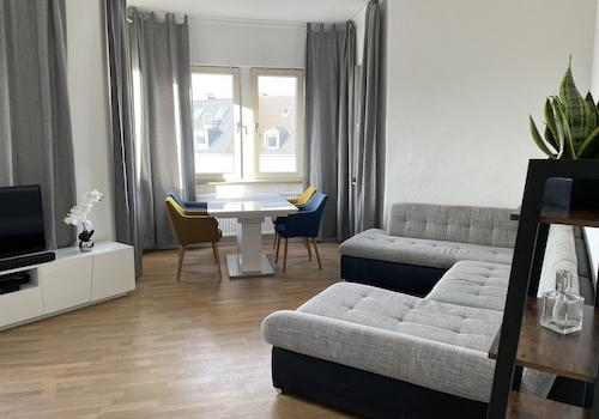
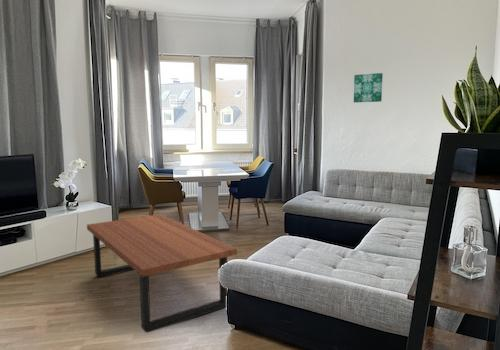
+ wall art [353,72,384,103]
+ coffee table [86,213,238,333]
